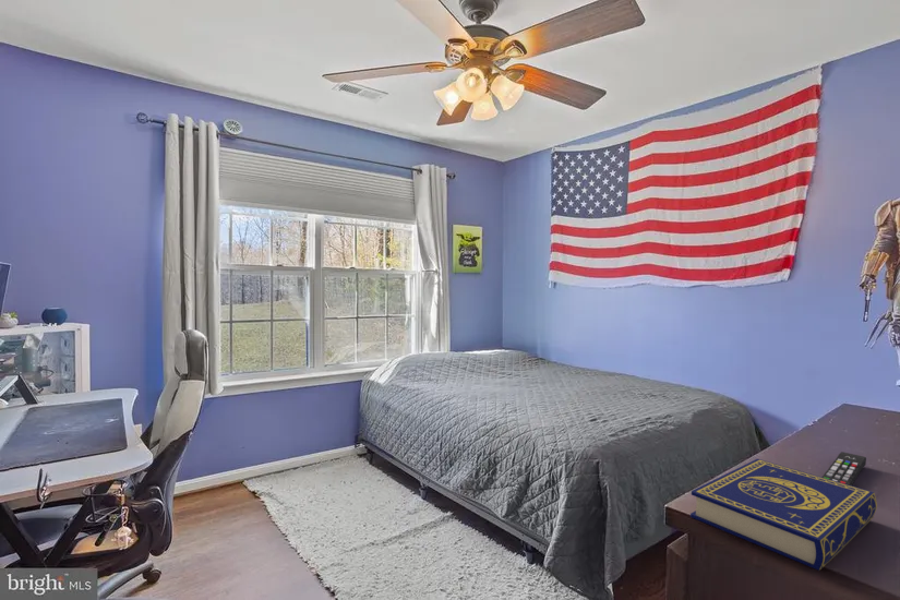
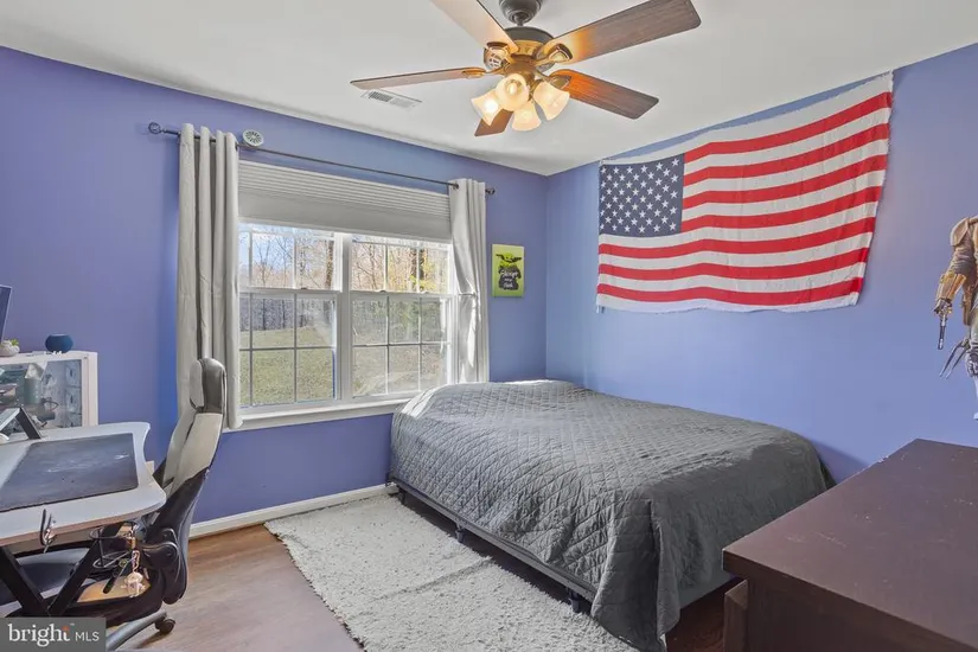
- remote control [821,451,867,487]
- book [689,458,878,572]
